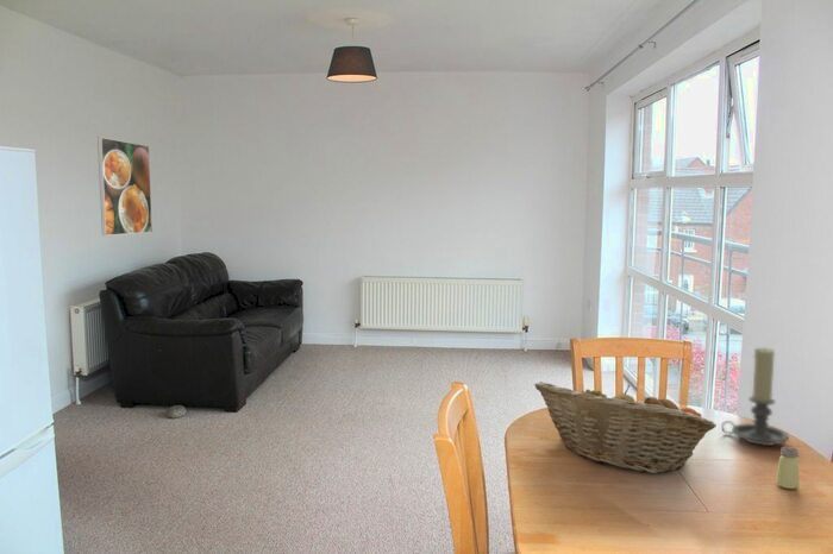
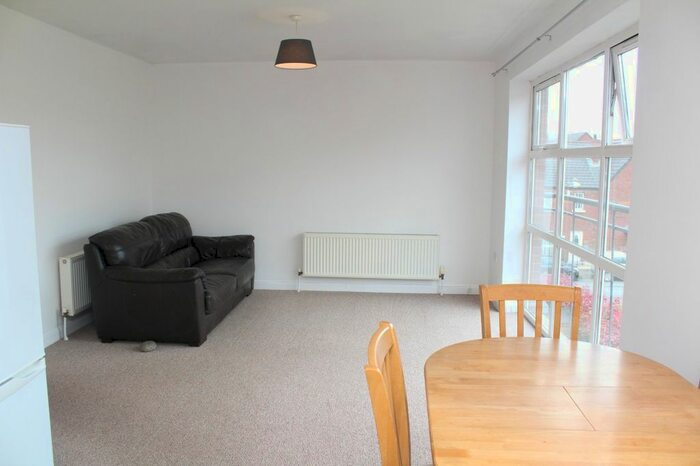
- saltshaker [775,446,800,490]
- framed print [96,136,154,237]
- candle holder [720,346,790,447]
- fruit basket [533,380,718,474]
